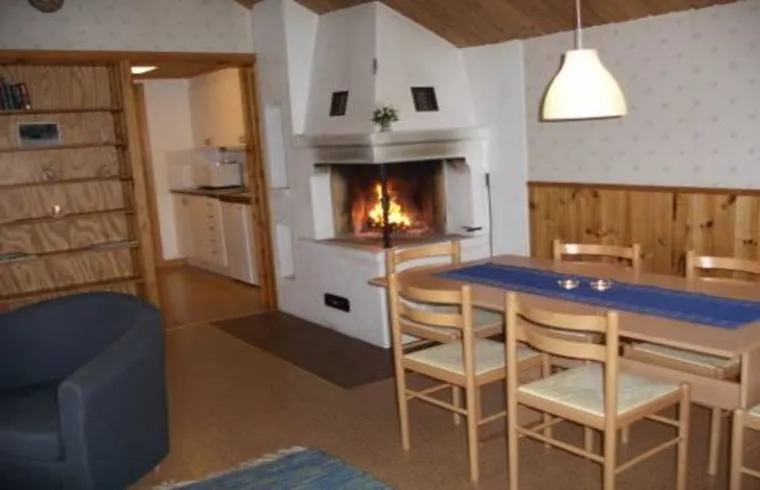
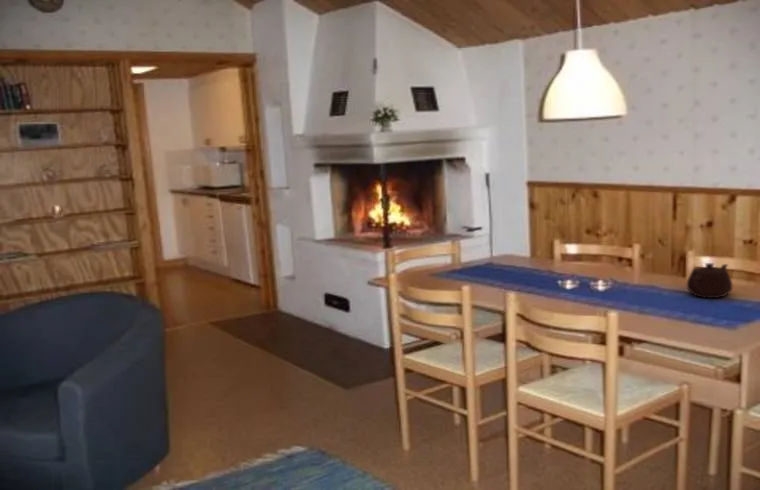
+ teapot [686,262,733,299]
